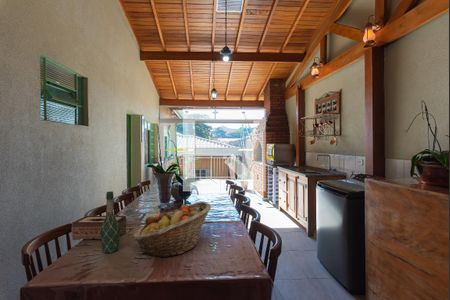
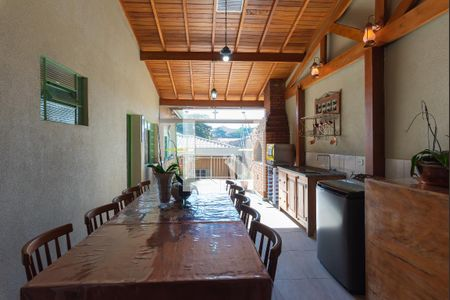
- wine bottle [100,190,121,254]
- tissue box [71,215,128,241]
- fruit basket [132,201,212,259]
